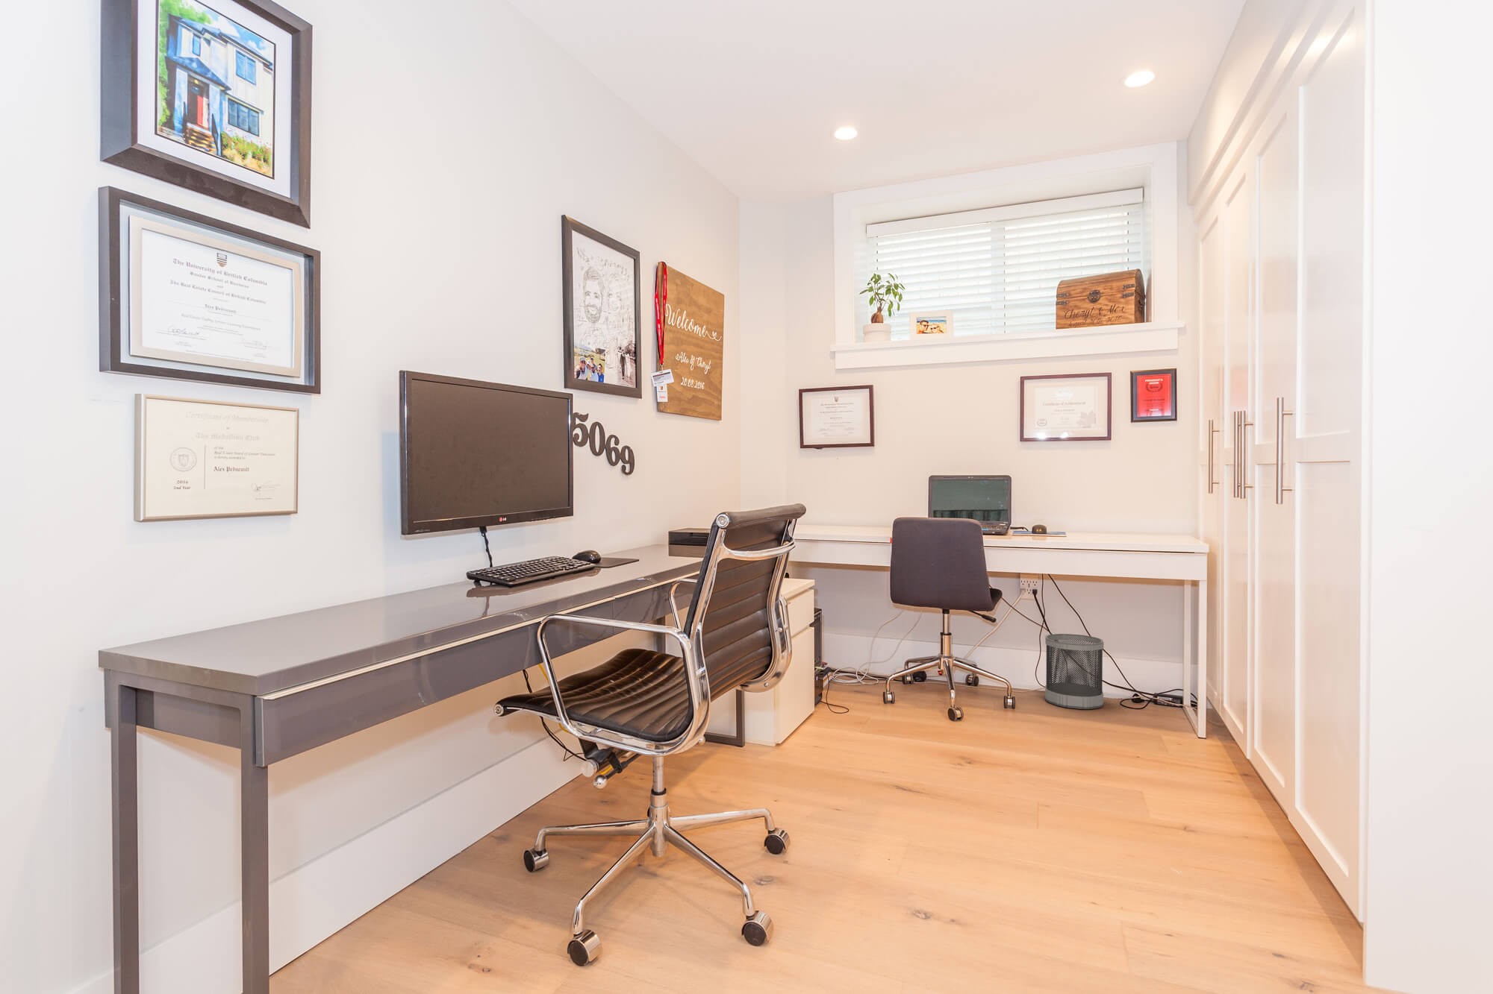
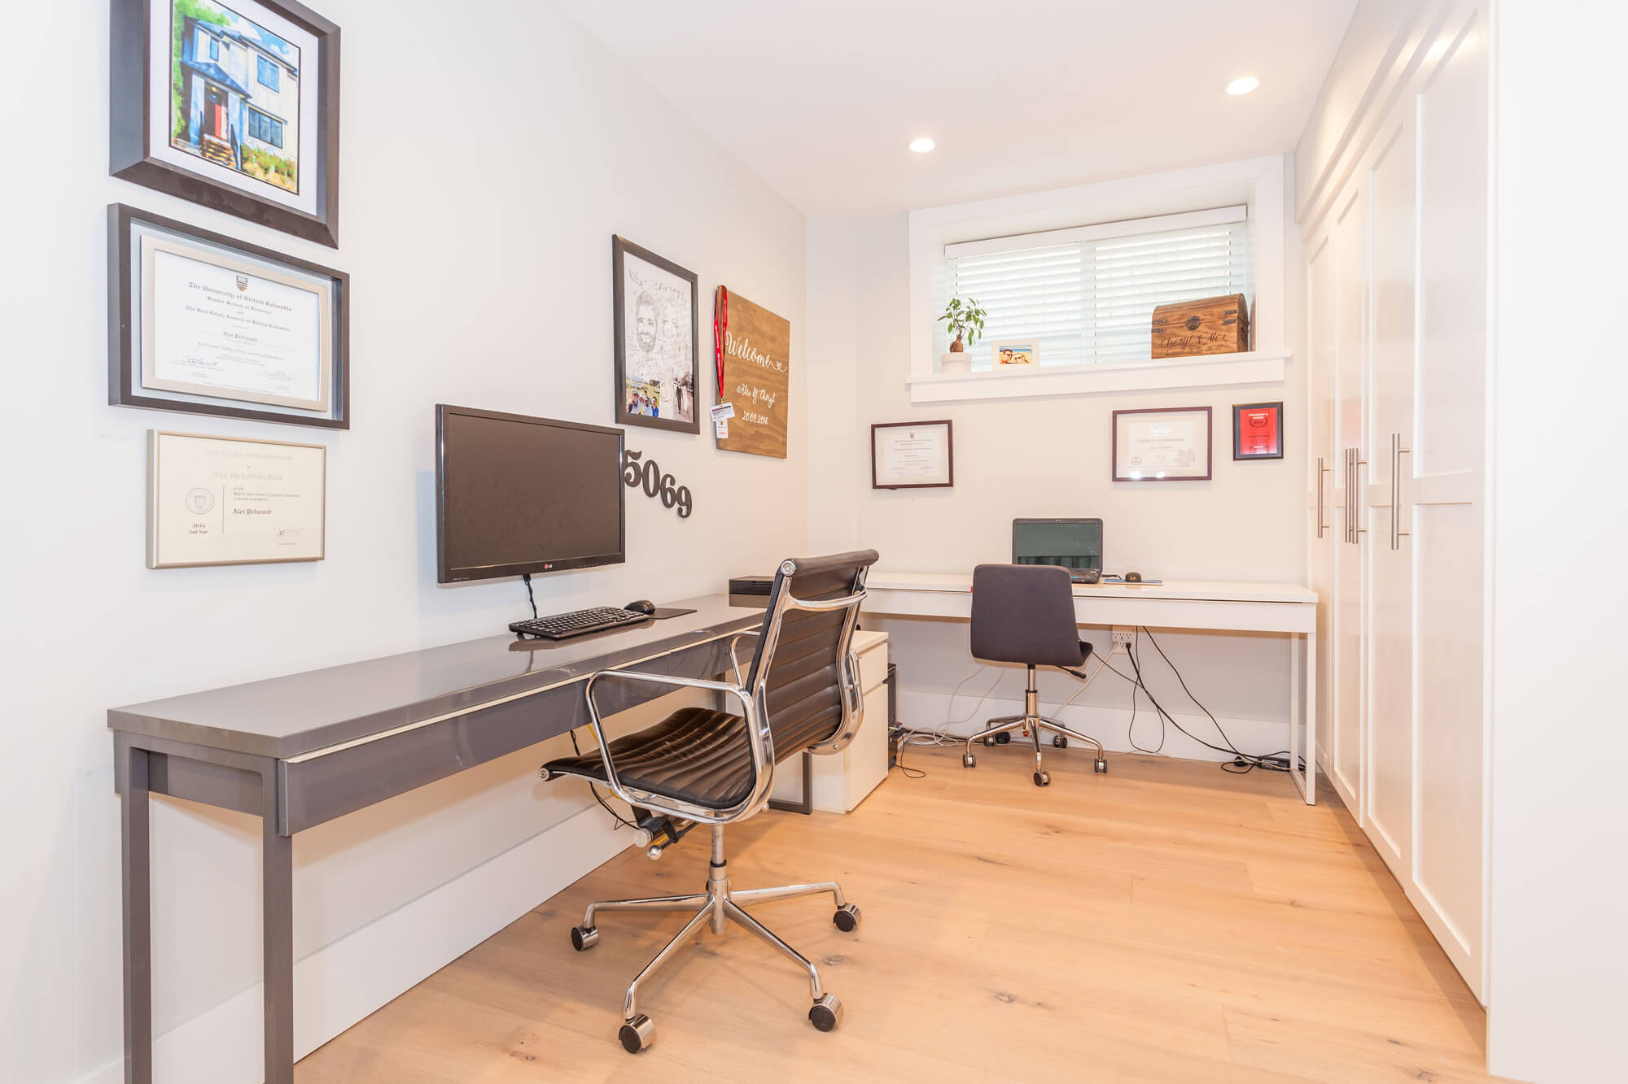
- wastebasket [1045,633,1104,710]
